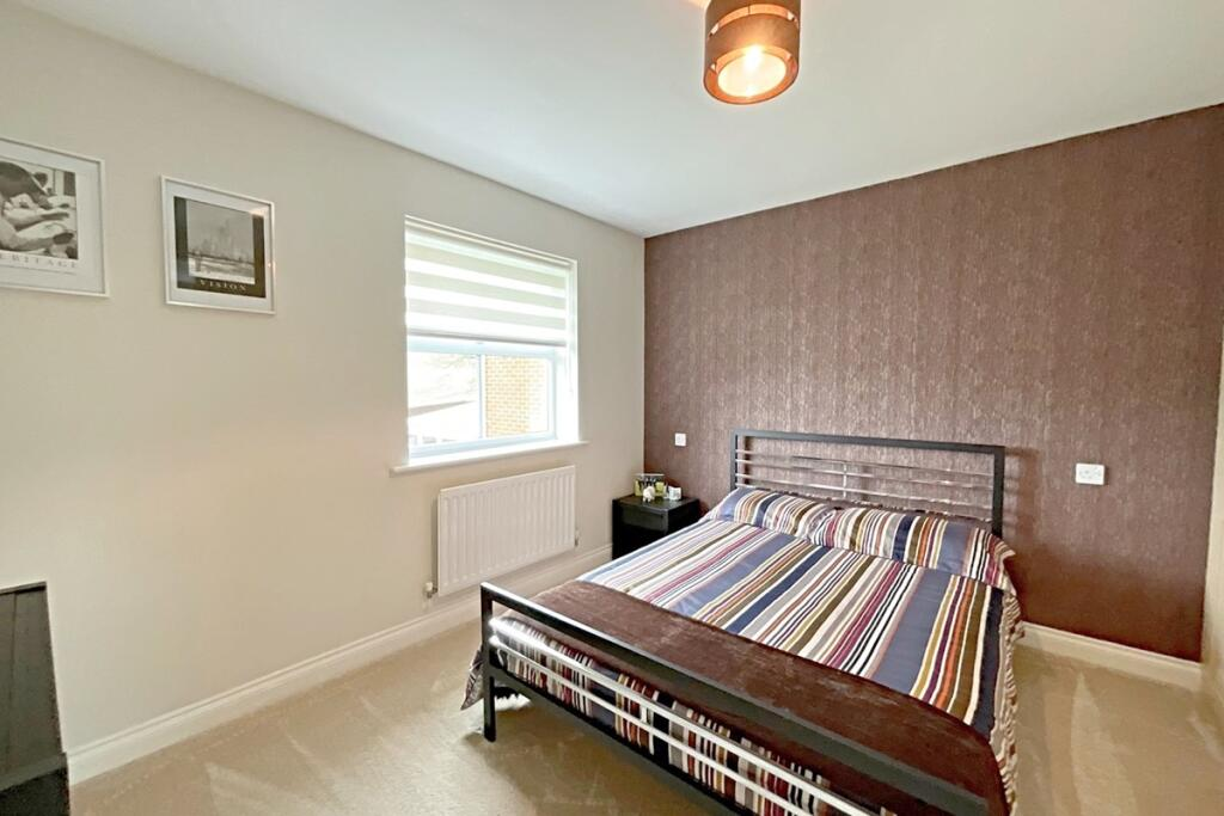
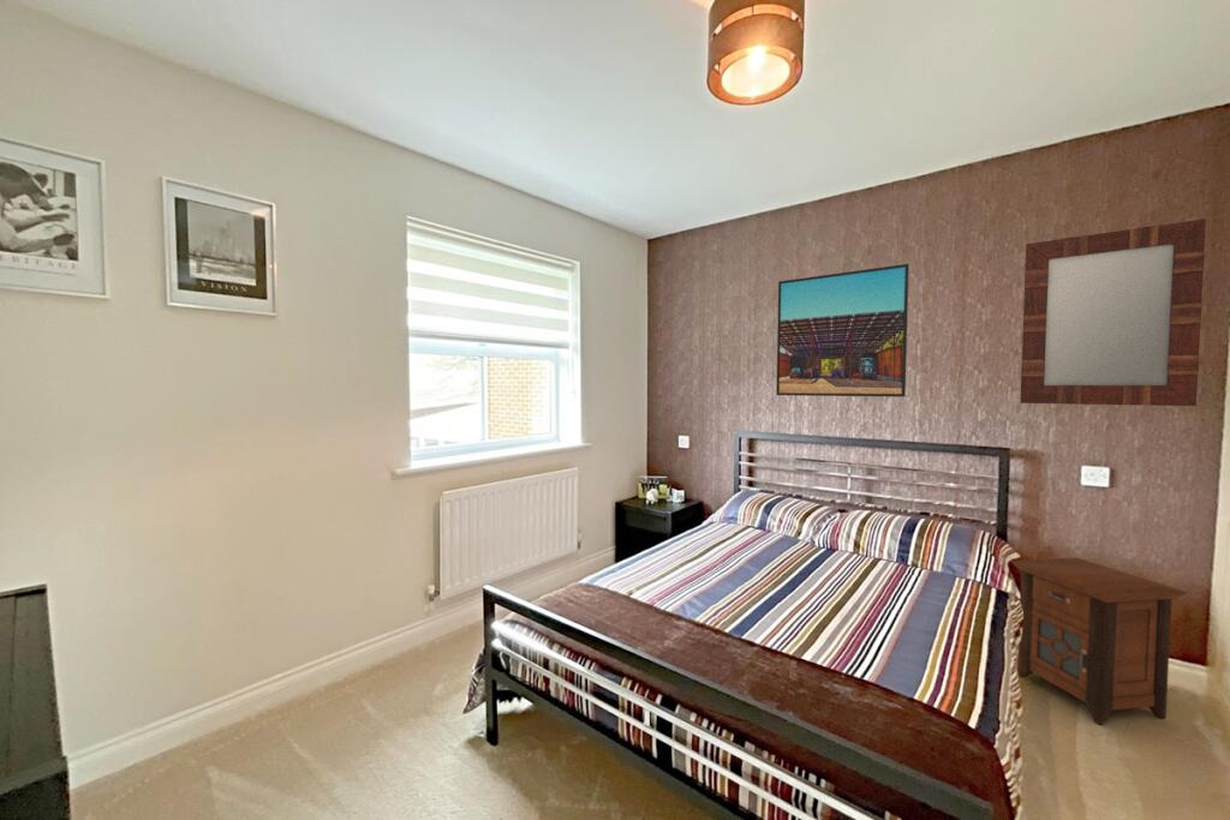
+ nightstand [1010,557,1187,725]
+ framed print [775,263,910,397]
+ home mirror [1019,217,1207,407]
